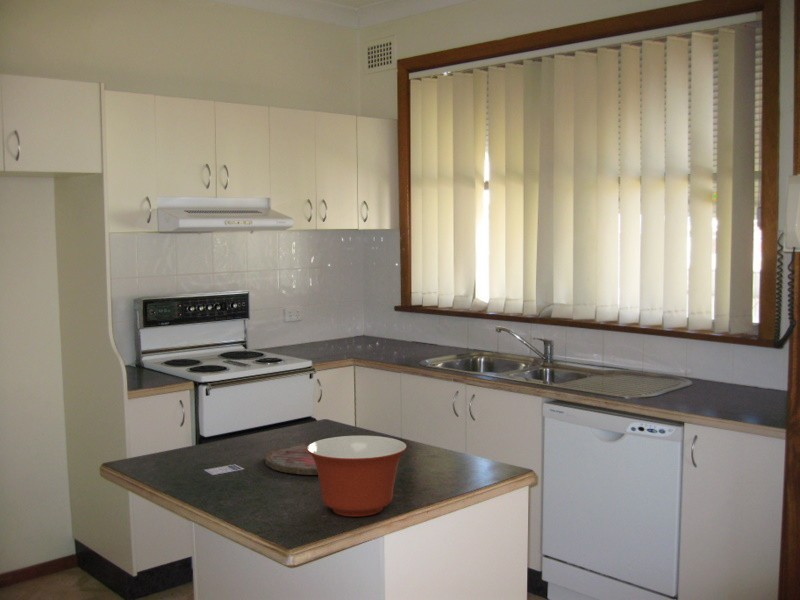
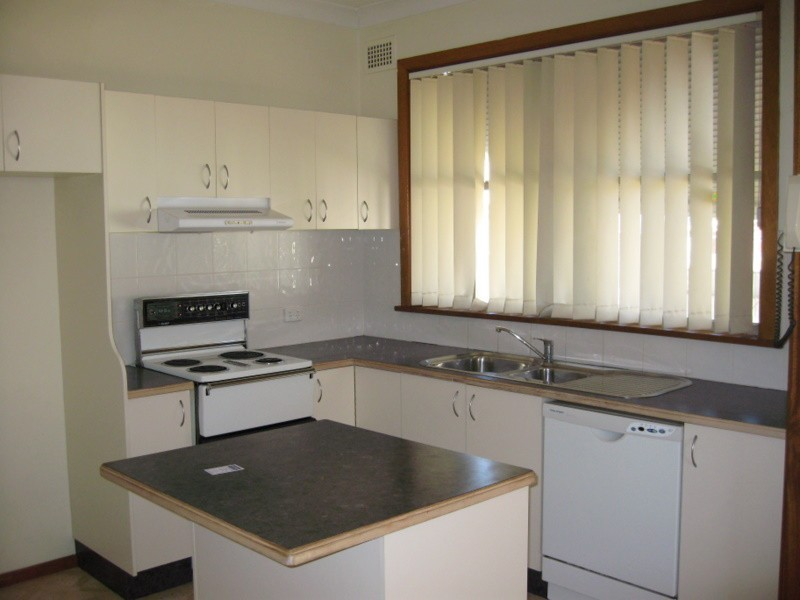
- cutting board [264,441,318,476]
- mixing bowl [307,435,408,518]
